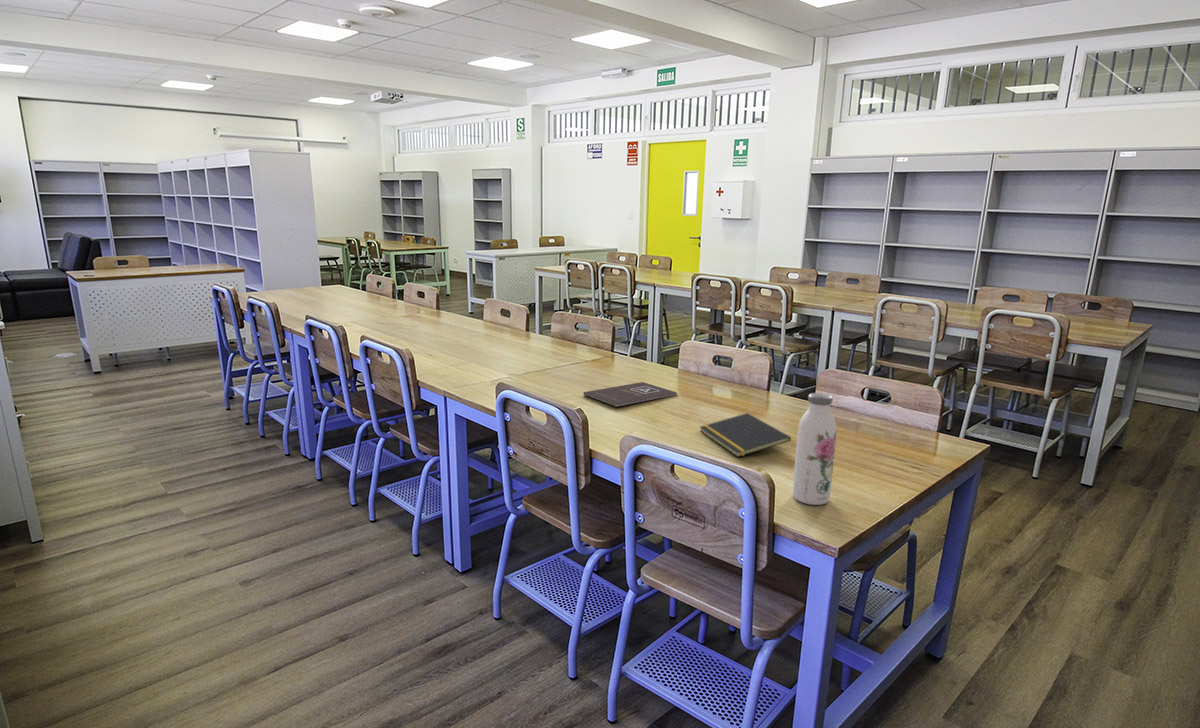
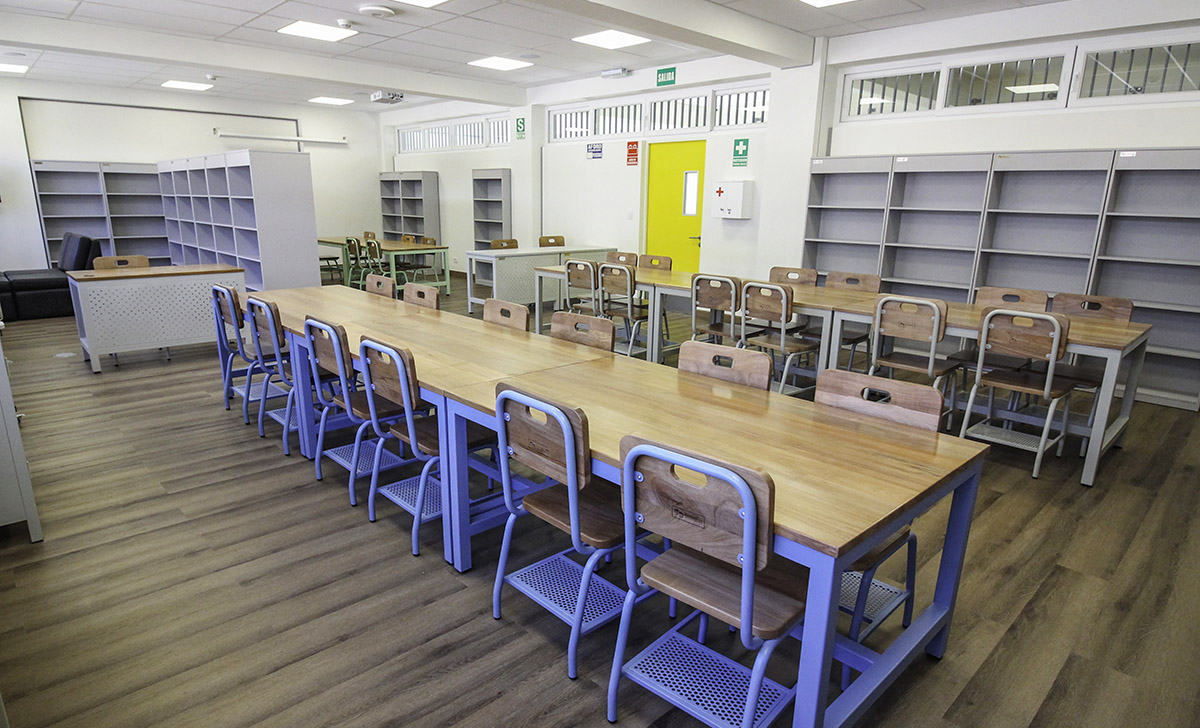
- water bottle [792,392,837,506]
- notepad [699,412,792,458]
- book [583,381,678,408]
